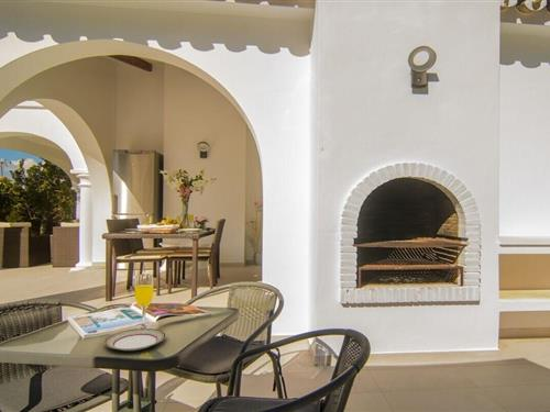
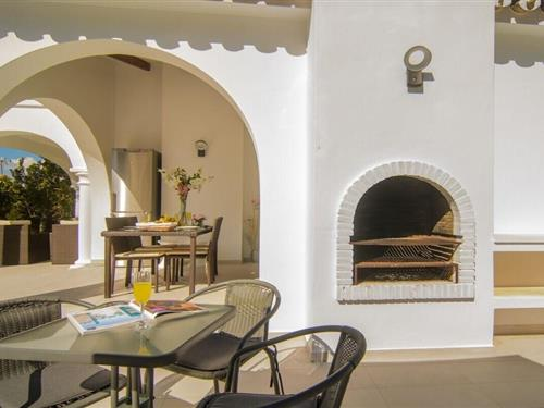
- plate [103,327,167,352]
